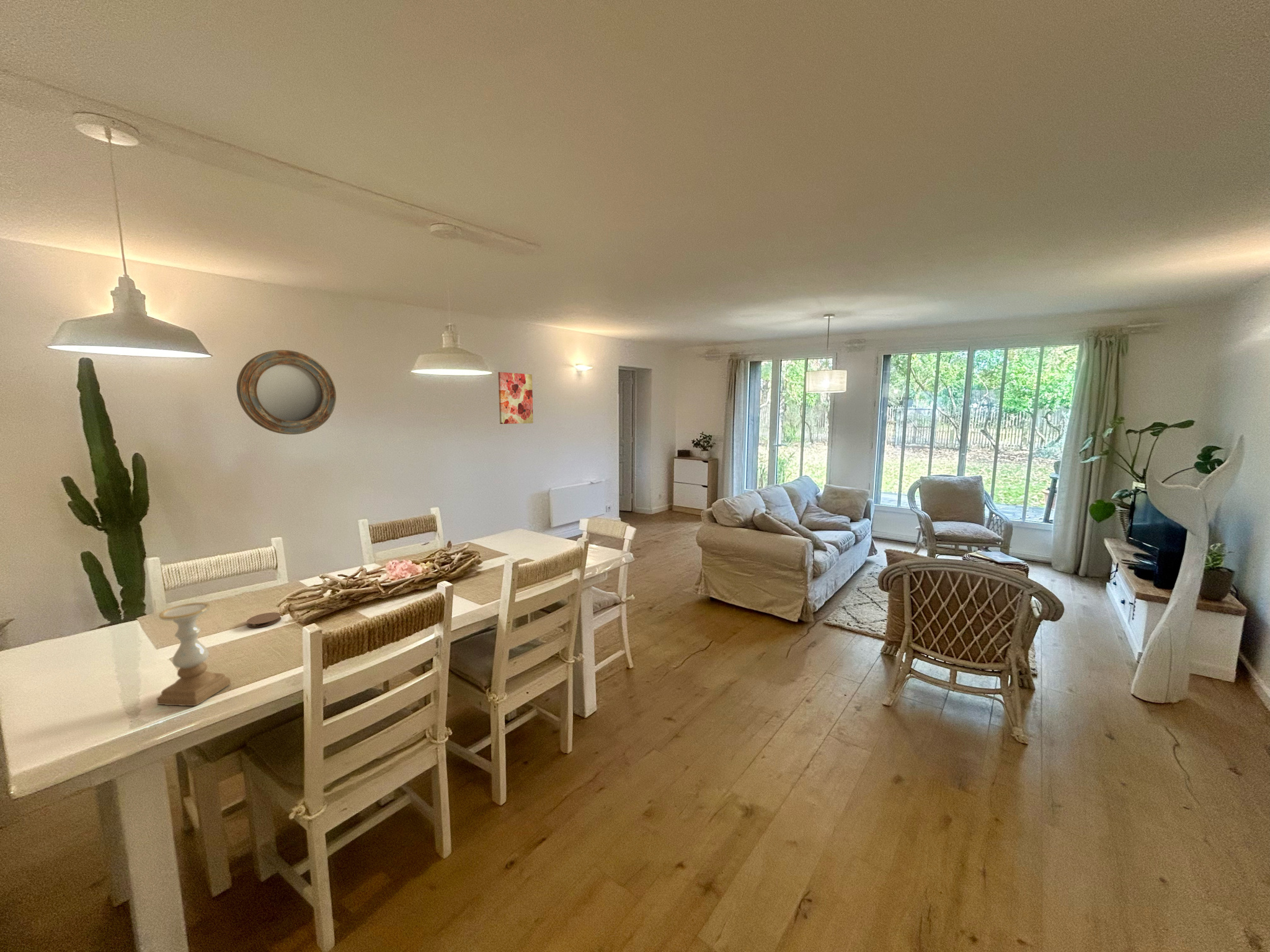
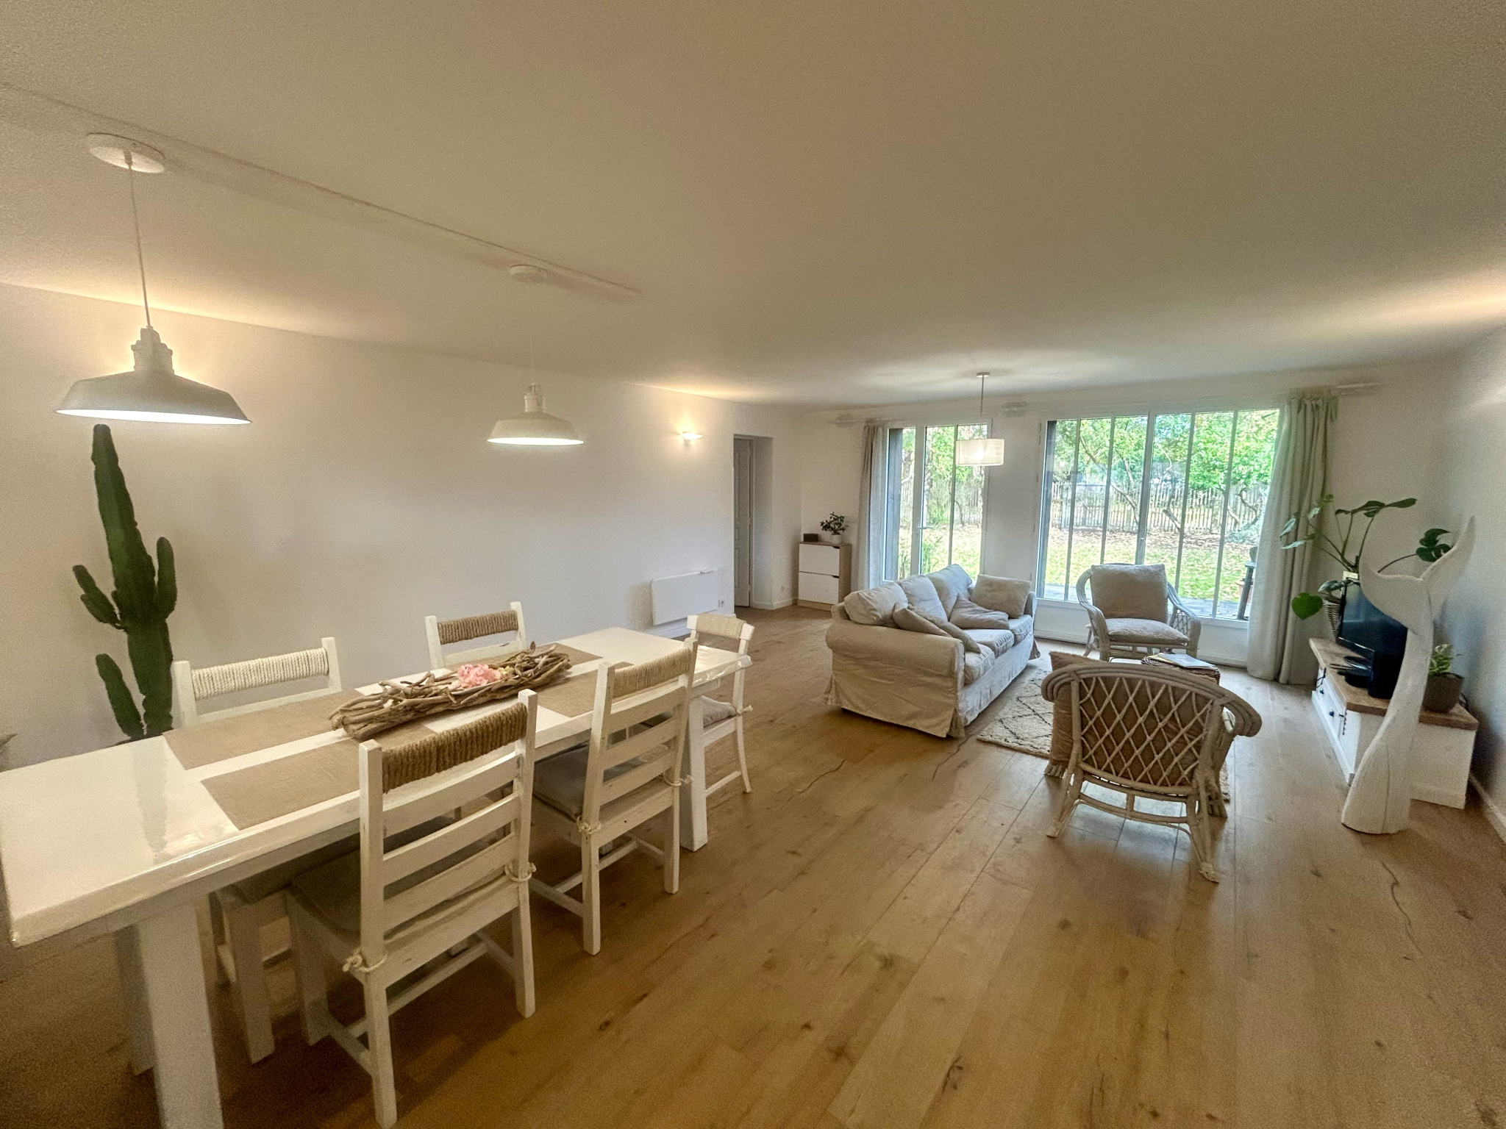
- coaster [246,612,282,628]
- home mirror [236,350,337,435]
- wall art [497,371,534,425]
- candle holder [156,602,231,707]
